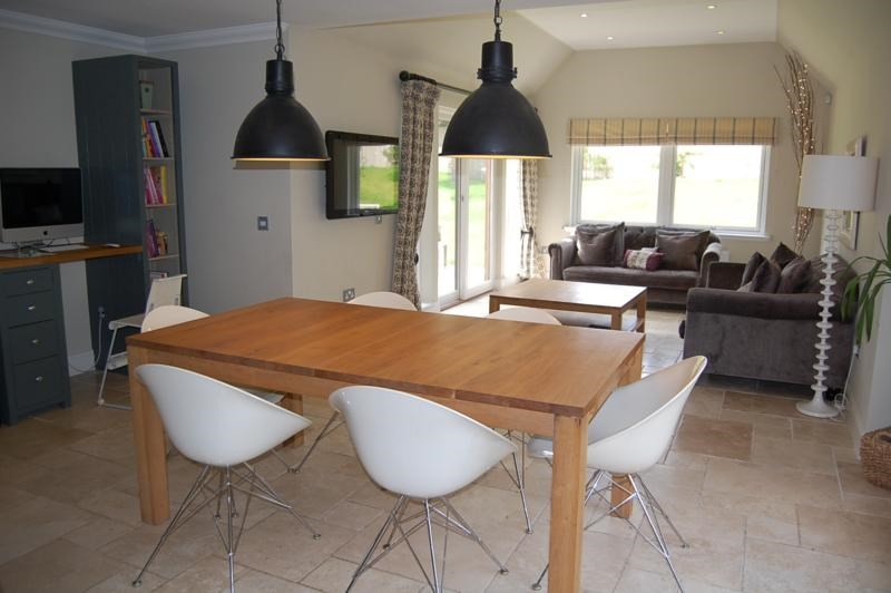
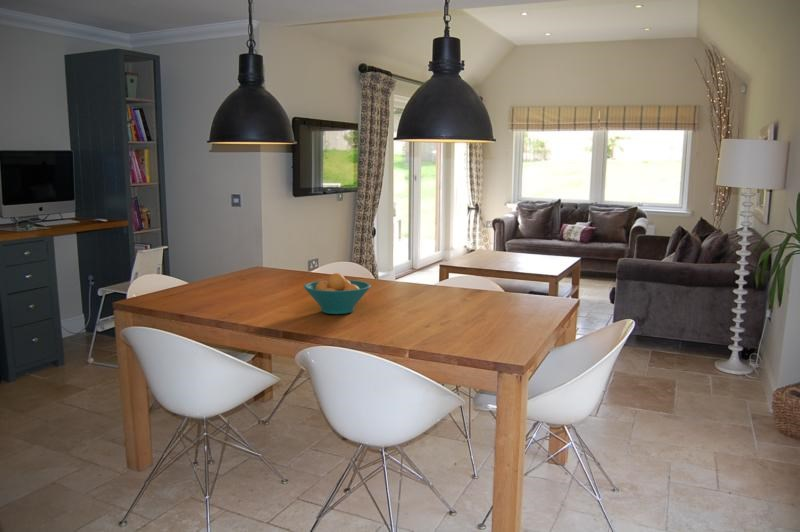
+ fruit bowl [303,272,372,315]
